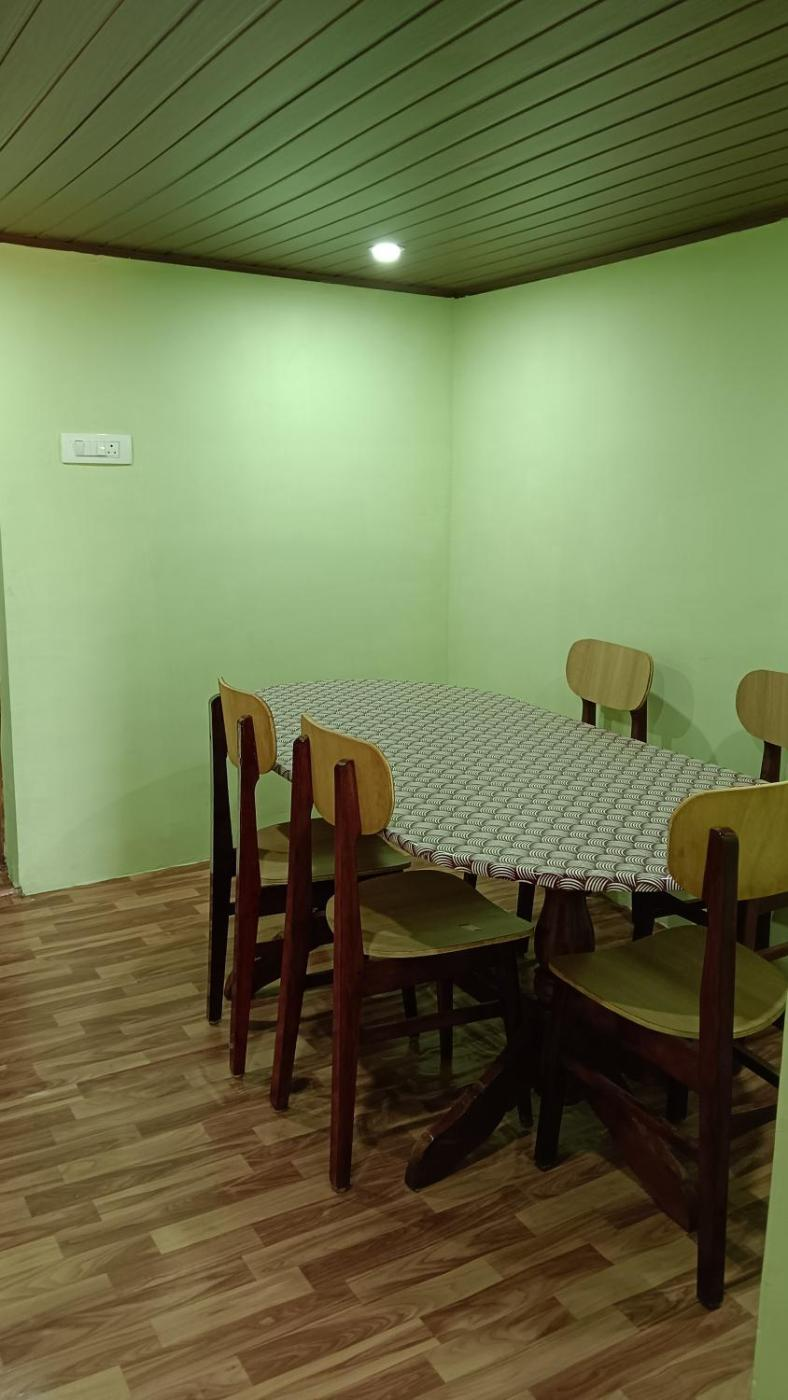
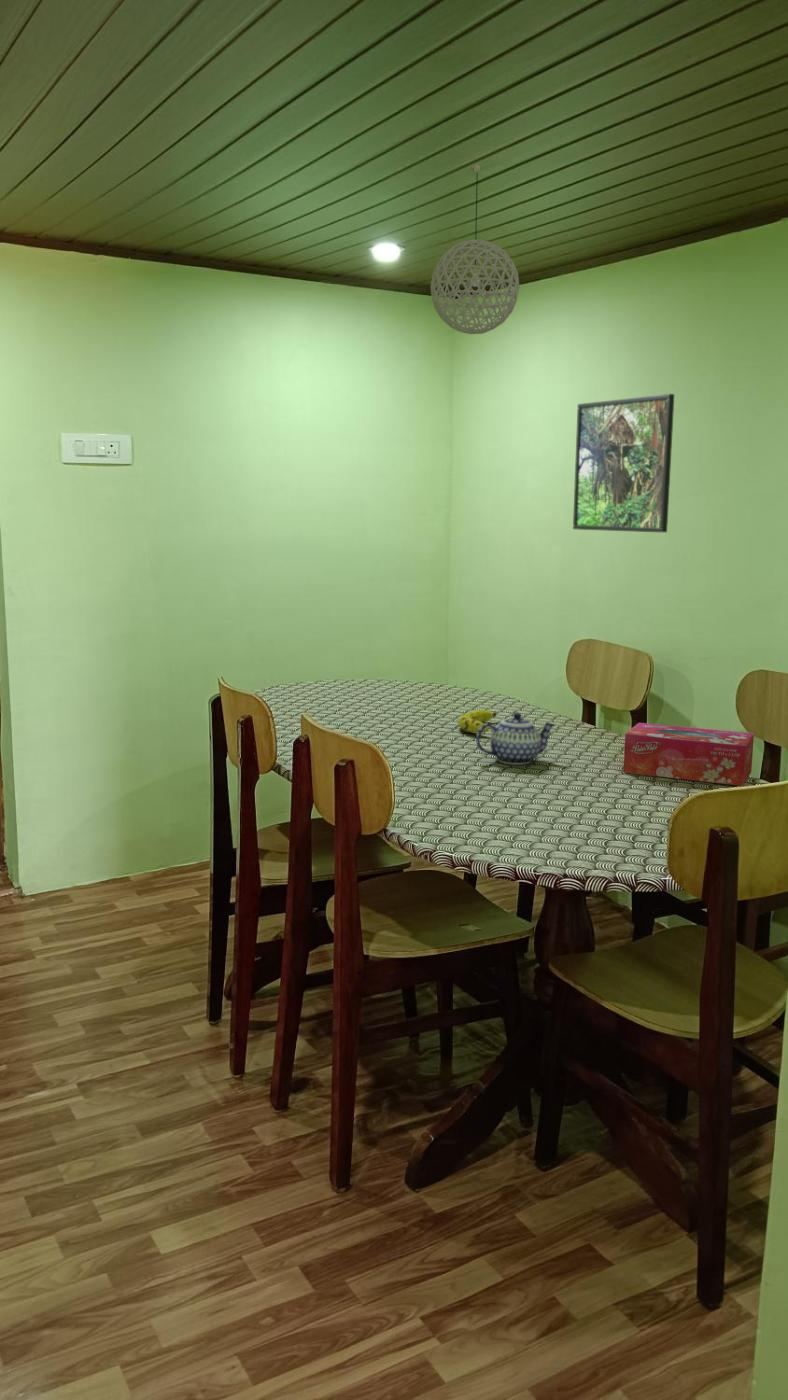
+ fruit [457,709,497,735]
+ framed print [572,393,675,533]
+ tissue box [622,722,755,787]
+ pendant light [429,164,520,335]
+ teapot [475,712,557,766]
